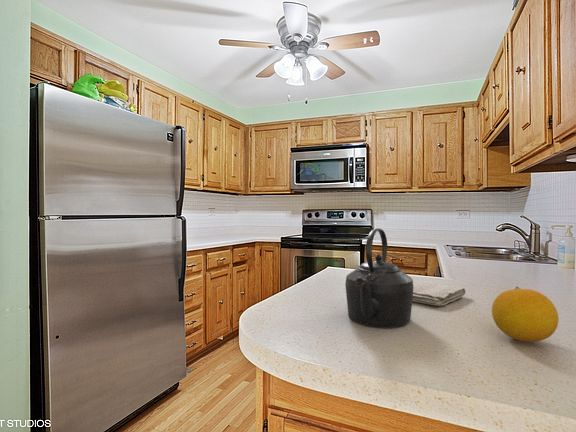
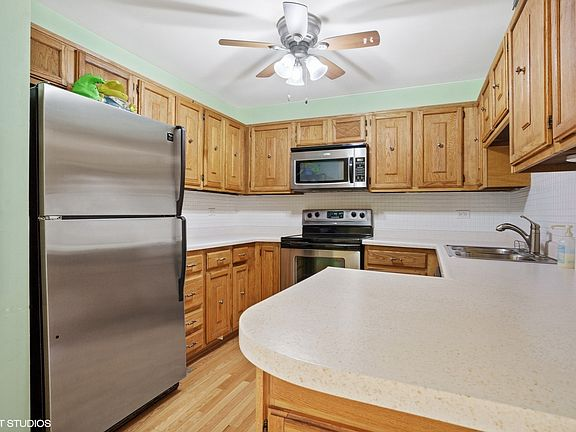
- fruit [491,286,560,343]
- washcloth [412,282,466,307]
- kettle [344,228,415,329]
